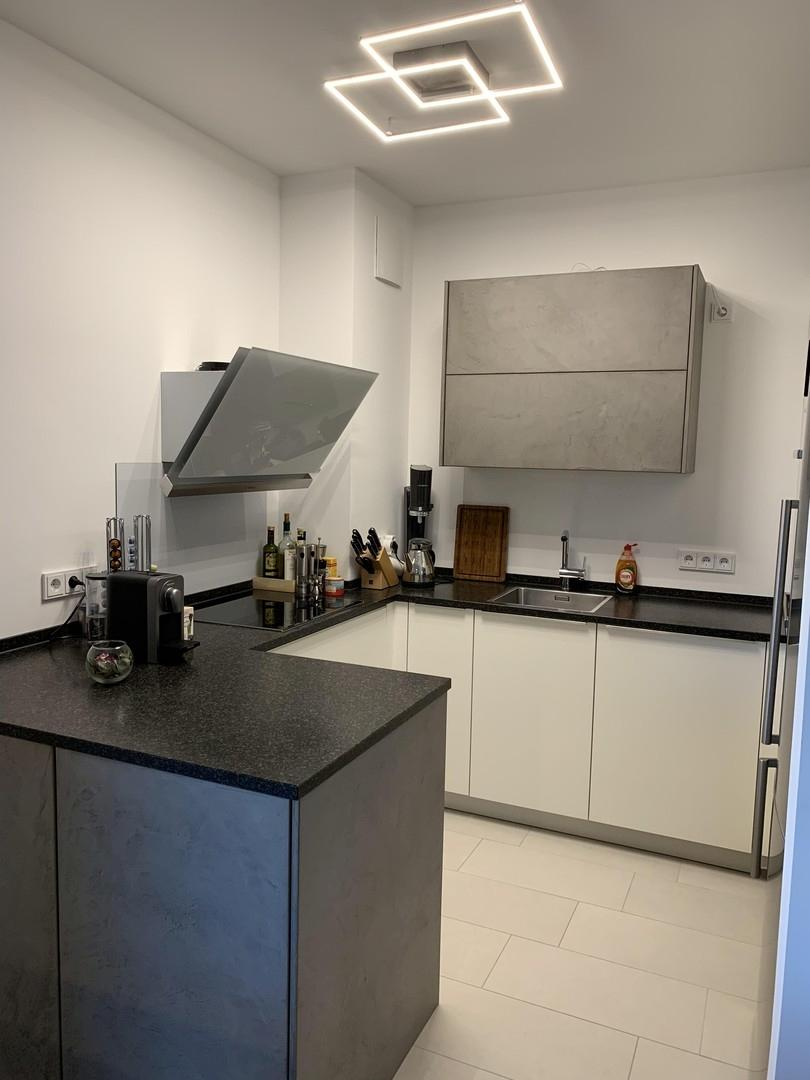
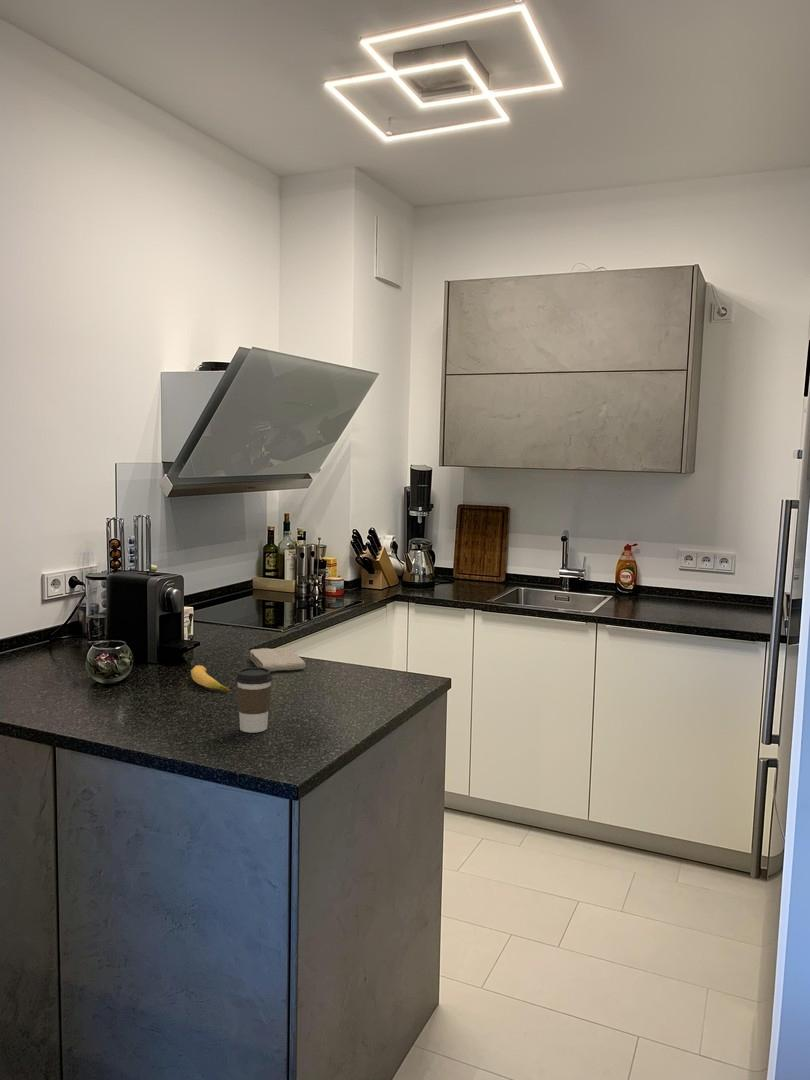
+ coffee cup [235,666,273,734]
+ washcloth [249,646,307,672]
+ banana [190,664,231,693]
